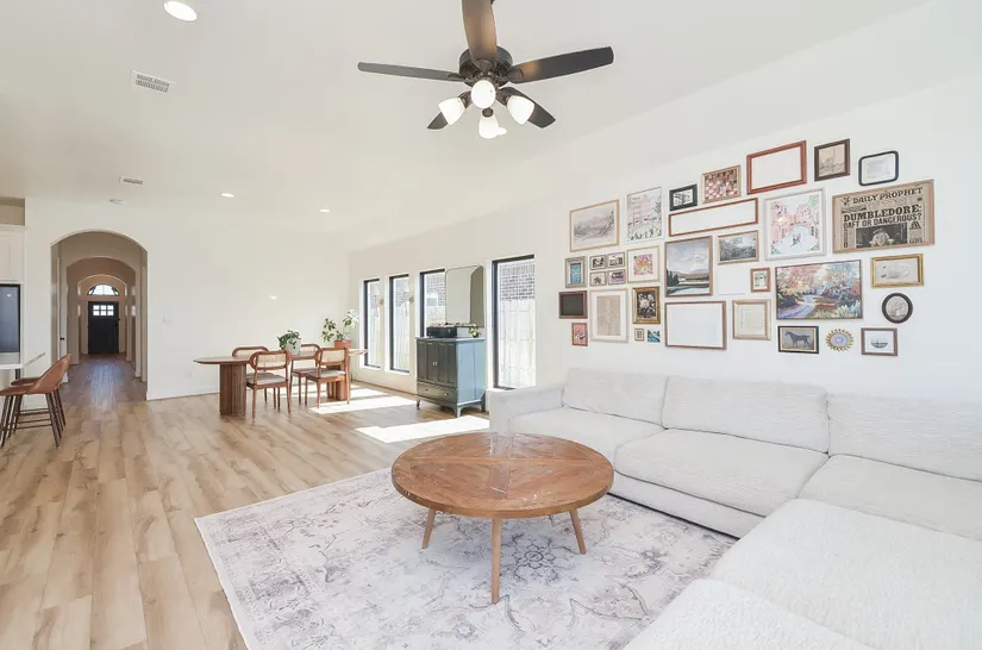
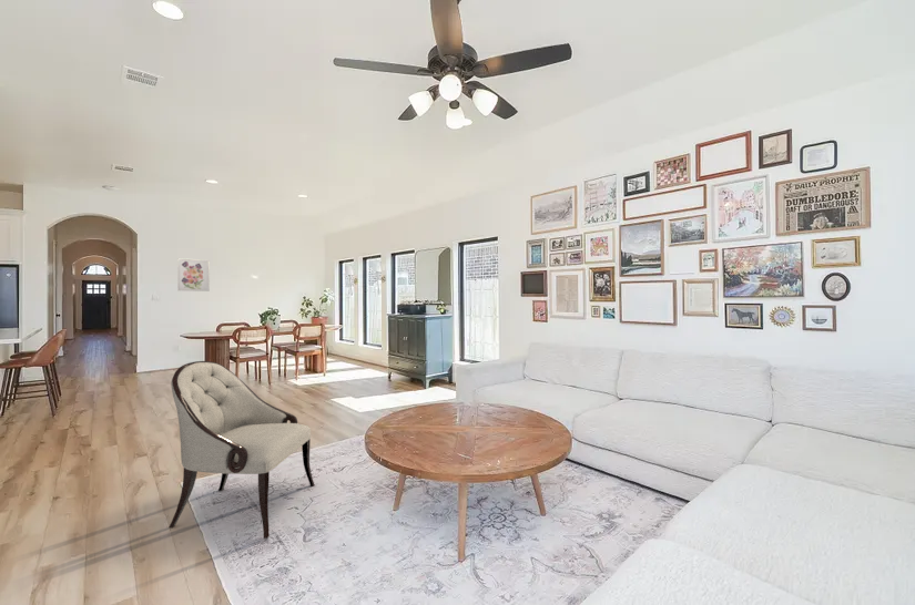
+ armchair [169,360,315,540]
+ wall art [176,257,211,293]
